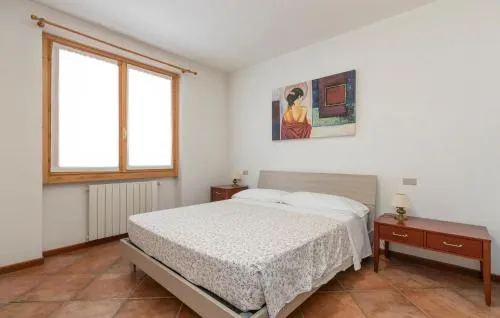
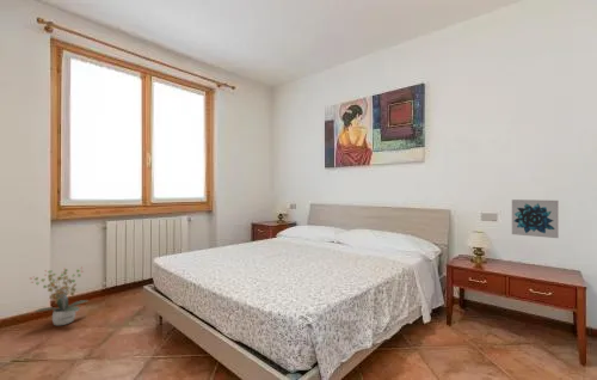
+ wall art [511,198,560,239]
+ potted plant [29,266,88,326]
